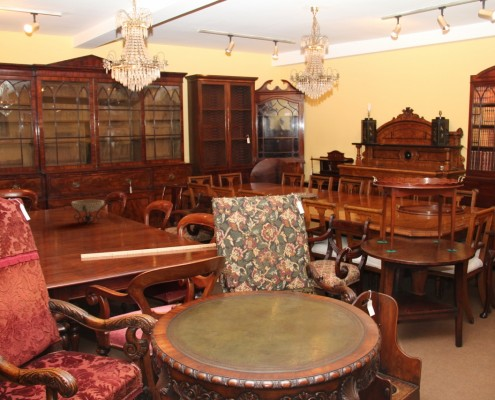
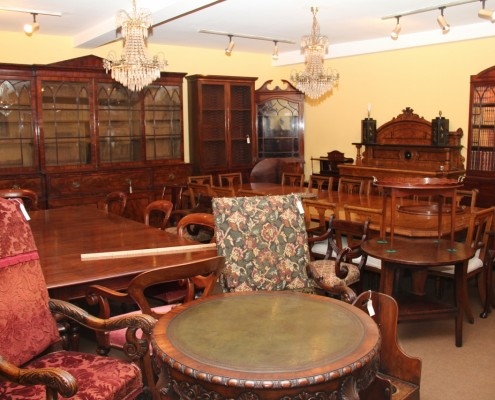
- decorative bowl [62,199,113,224]
